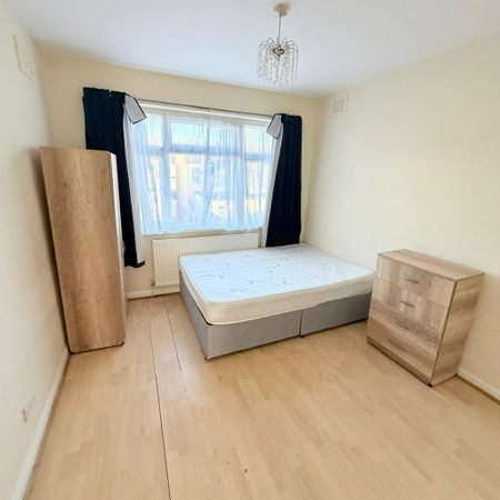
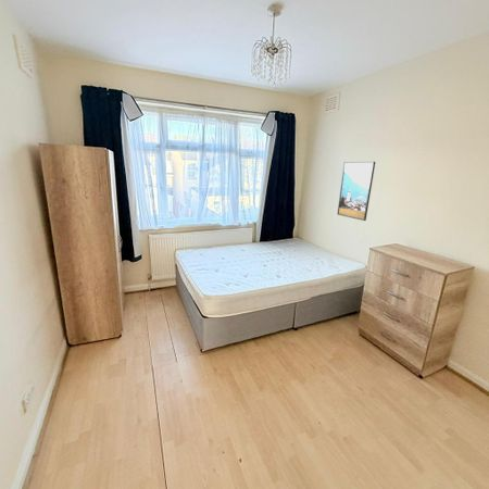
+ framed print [337,161,376,222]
